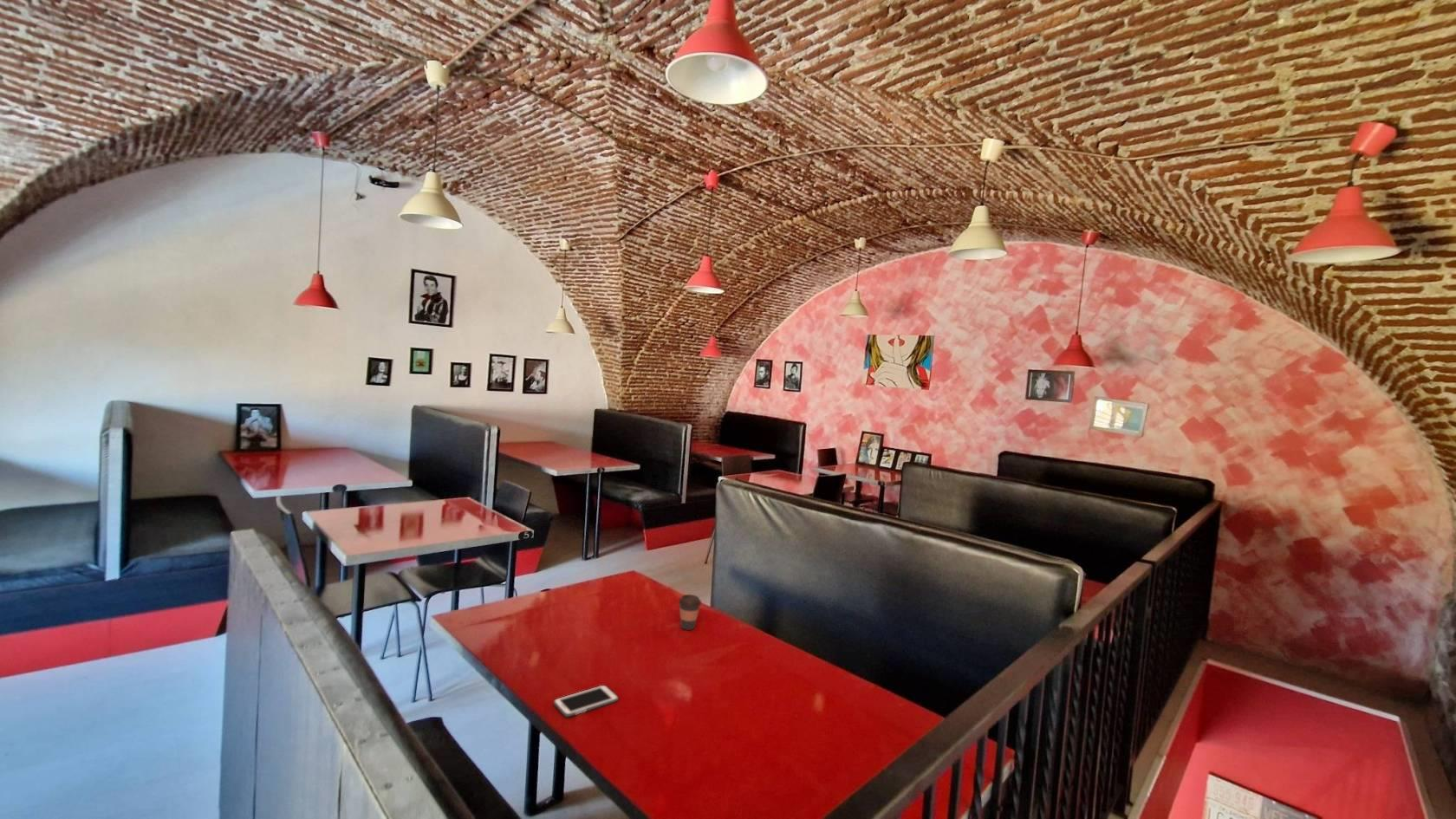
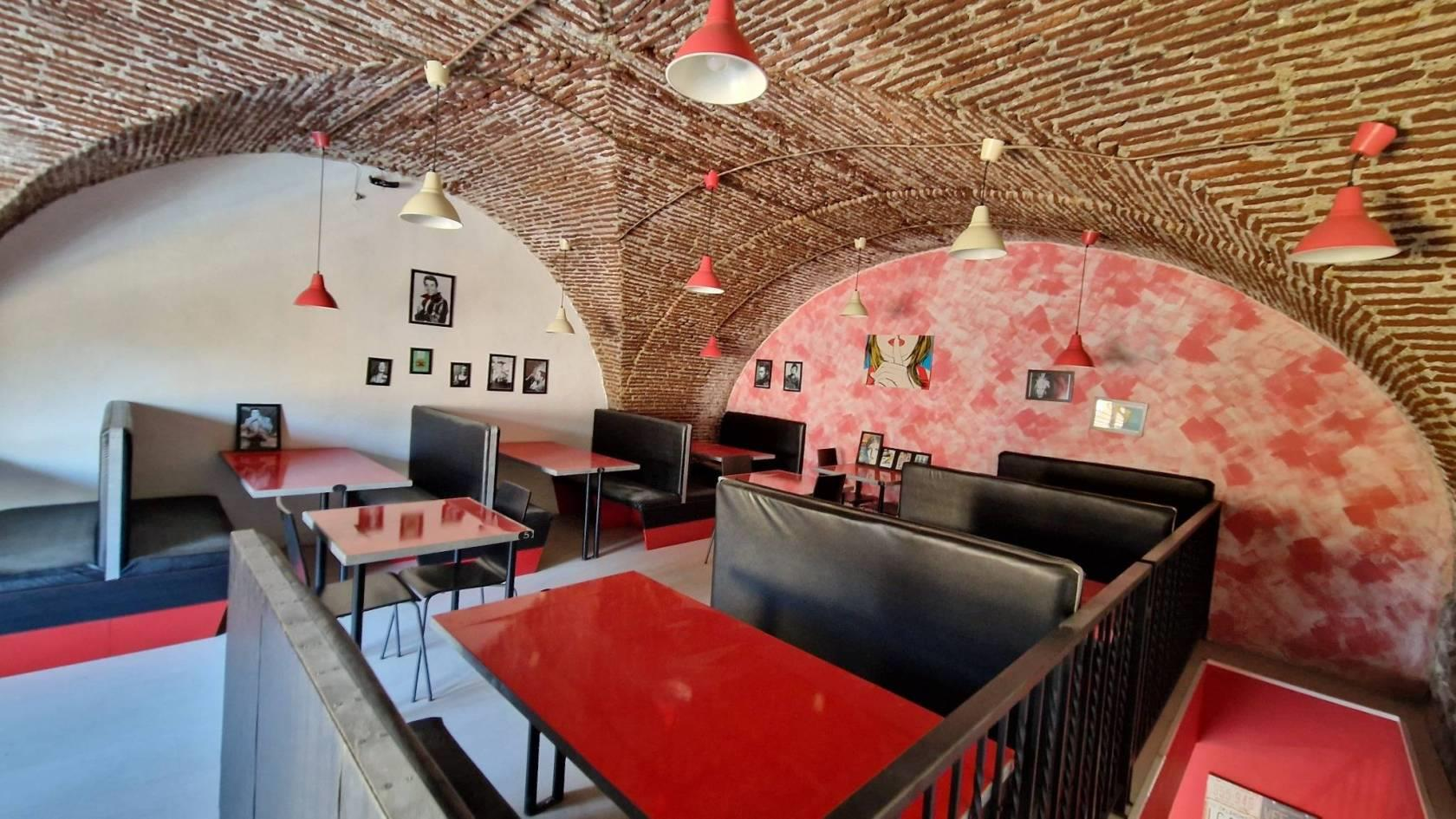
- cell phone [553,685,620,718]
- coffee cup [678,594,703,631]
